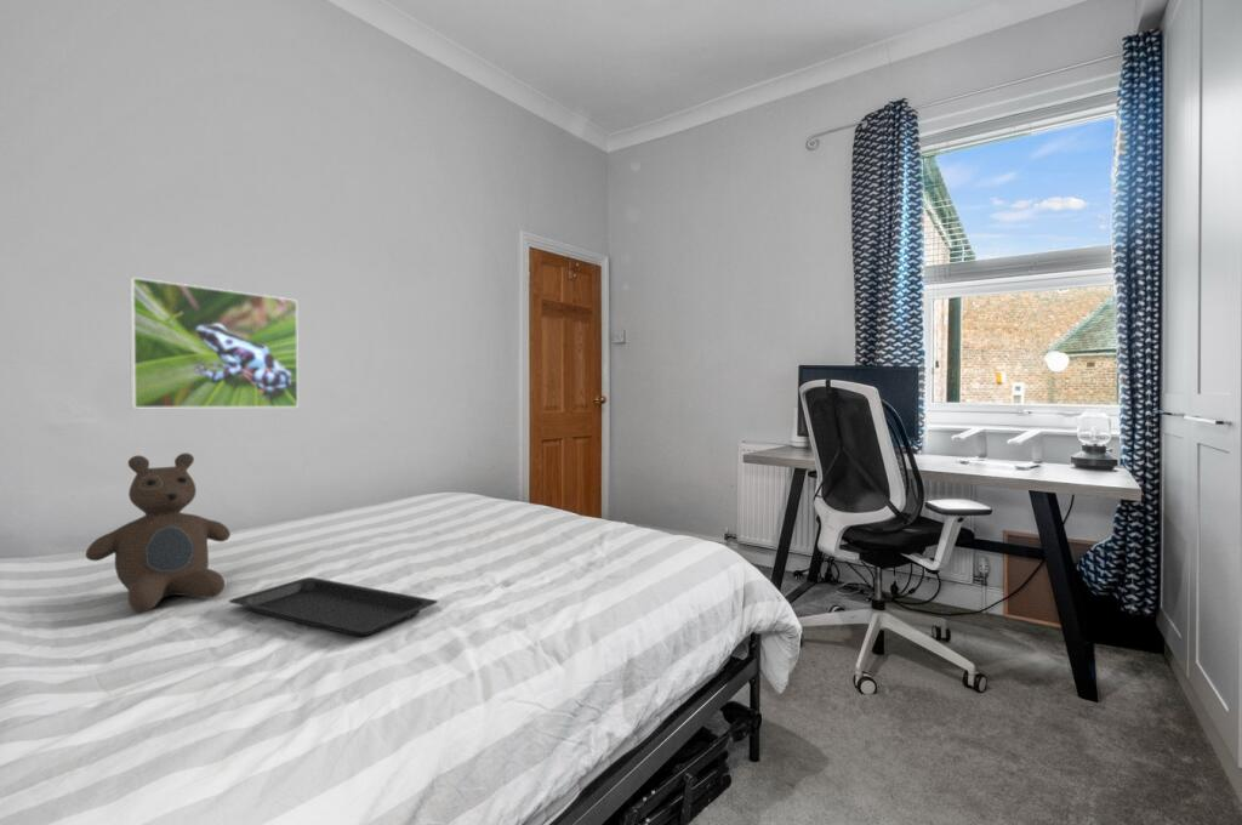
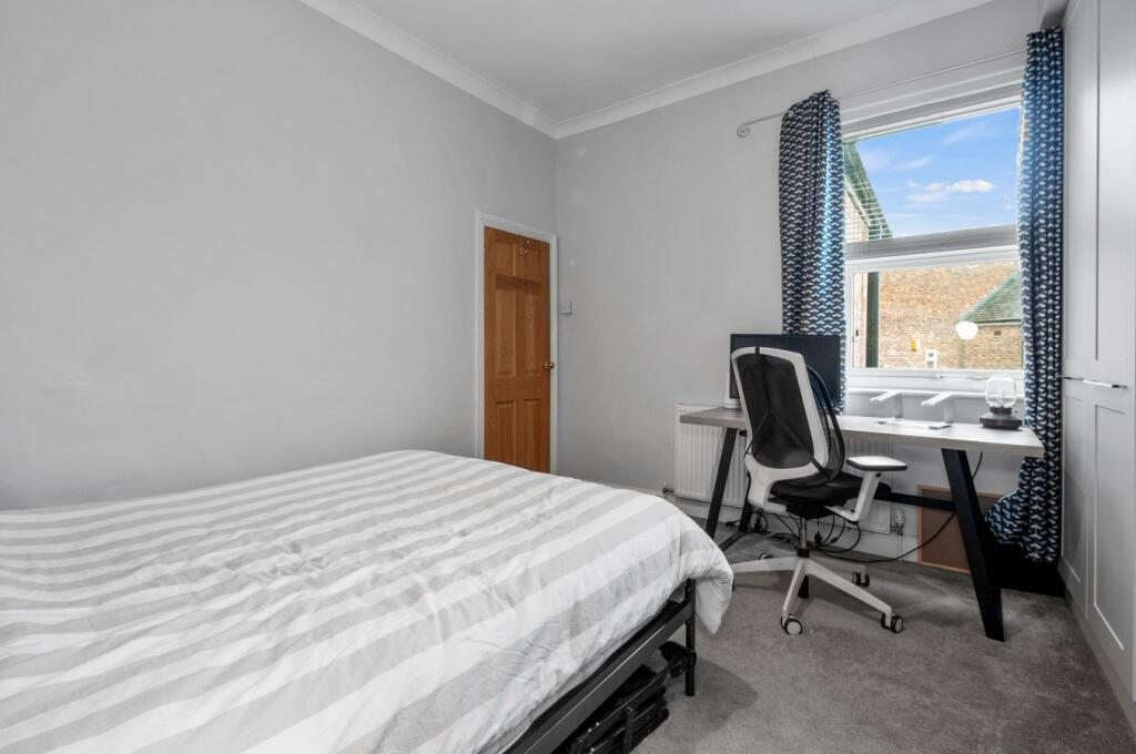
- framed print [129,277,300,410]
- teddy bear [85,451,232,613]
- serving tray [227,576,439,637]
